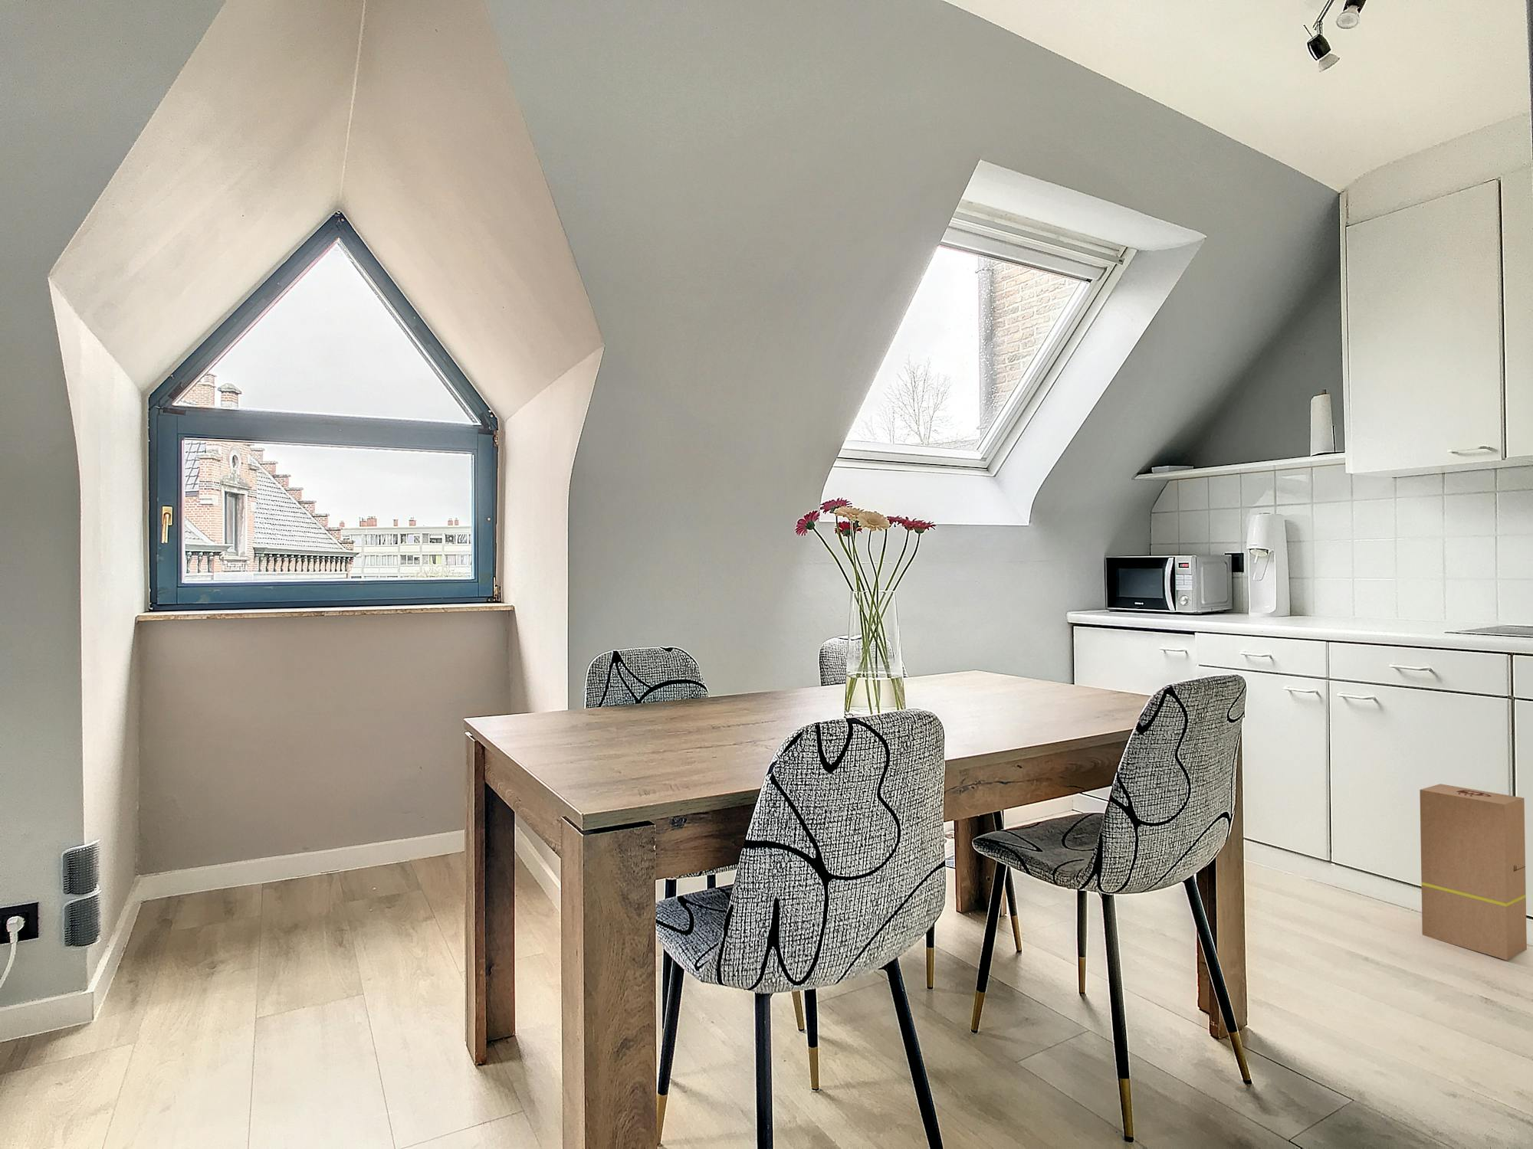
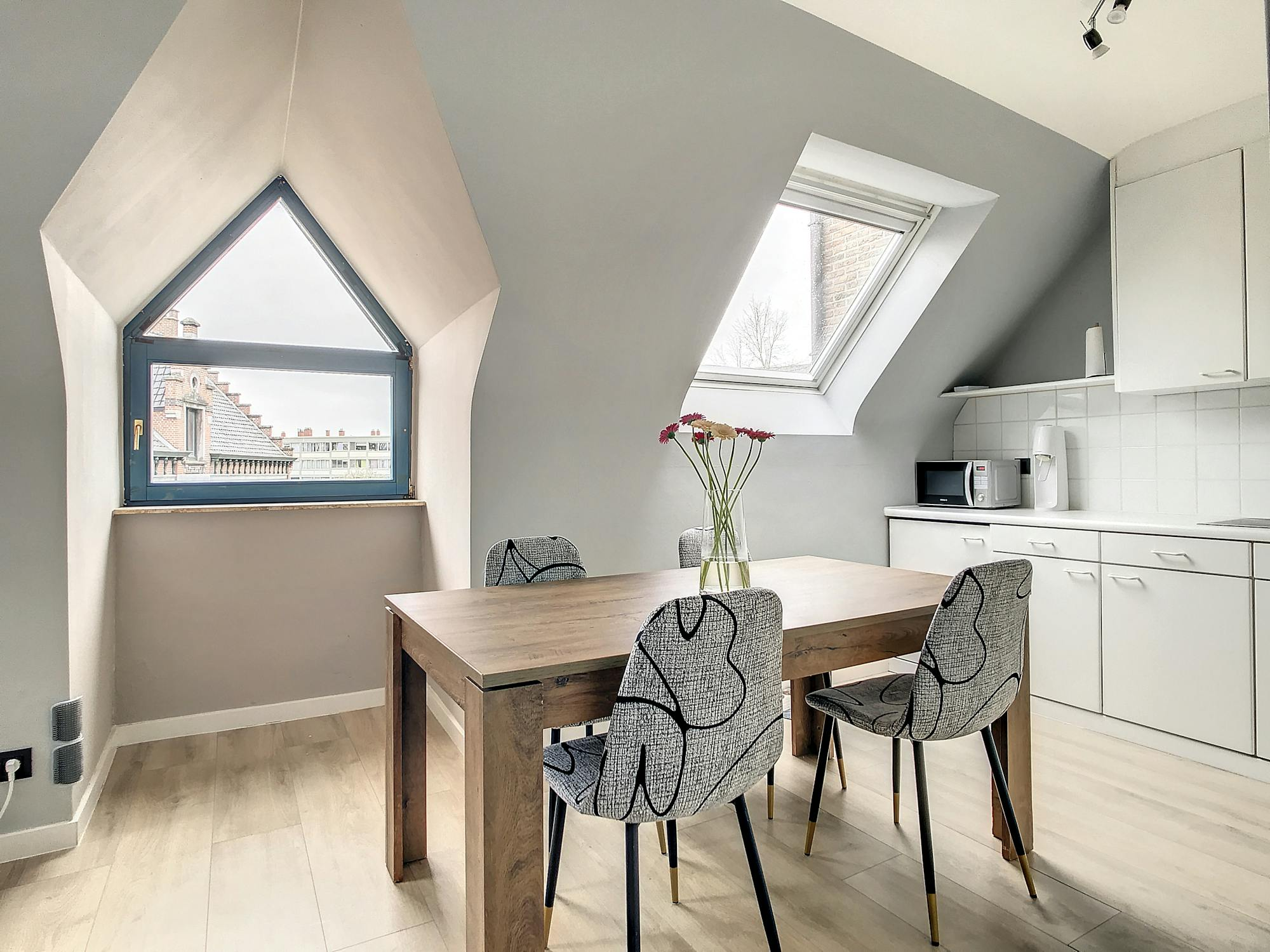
- cardboard box [1418,783,1528,962]
